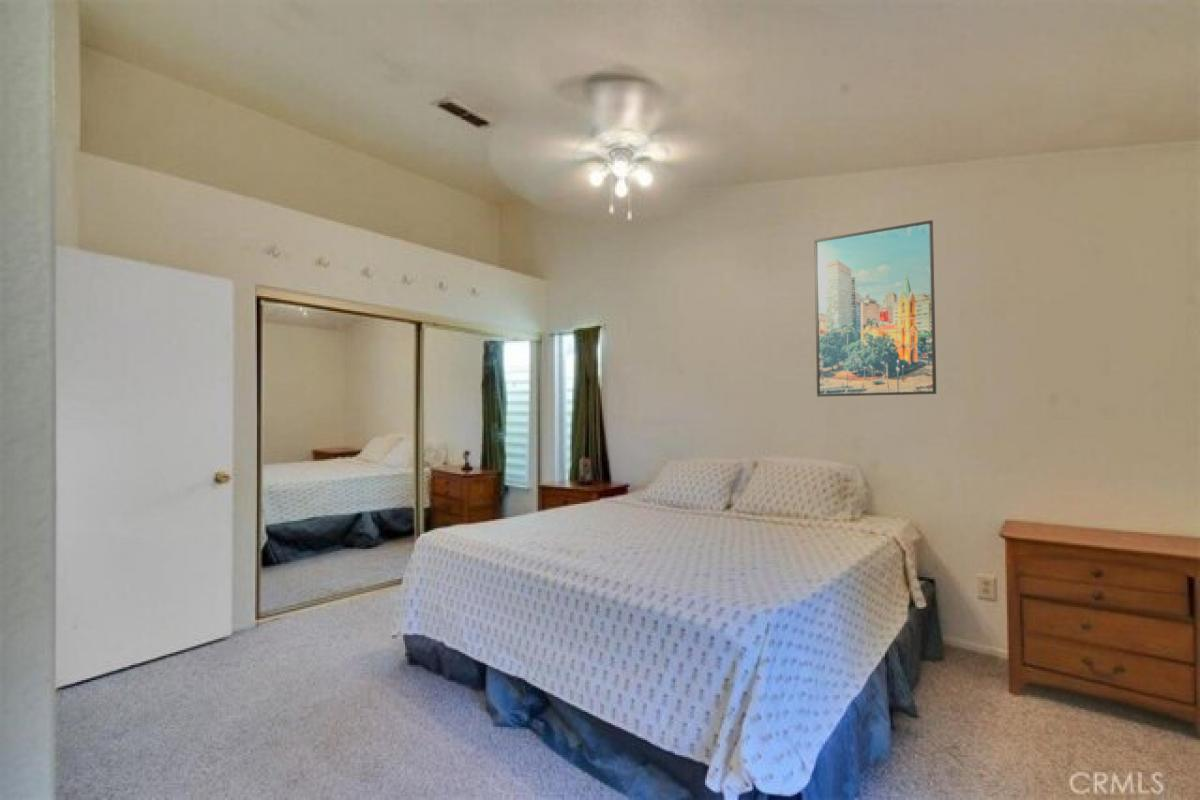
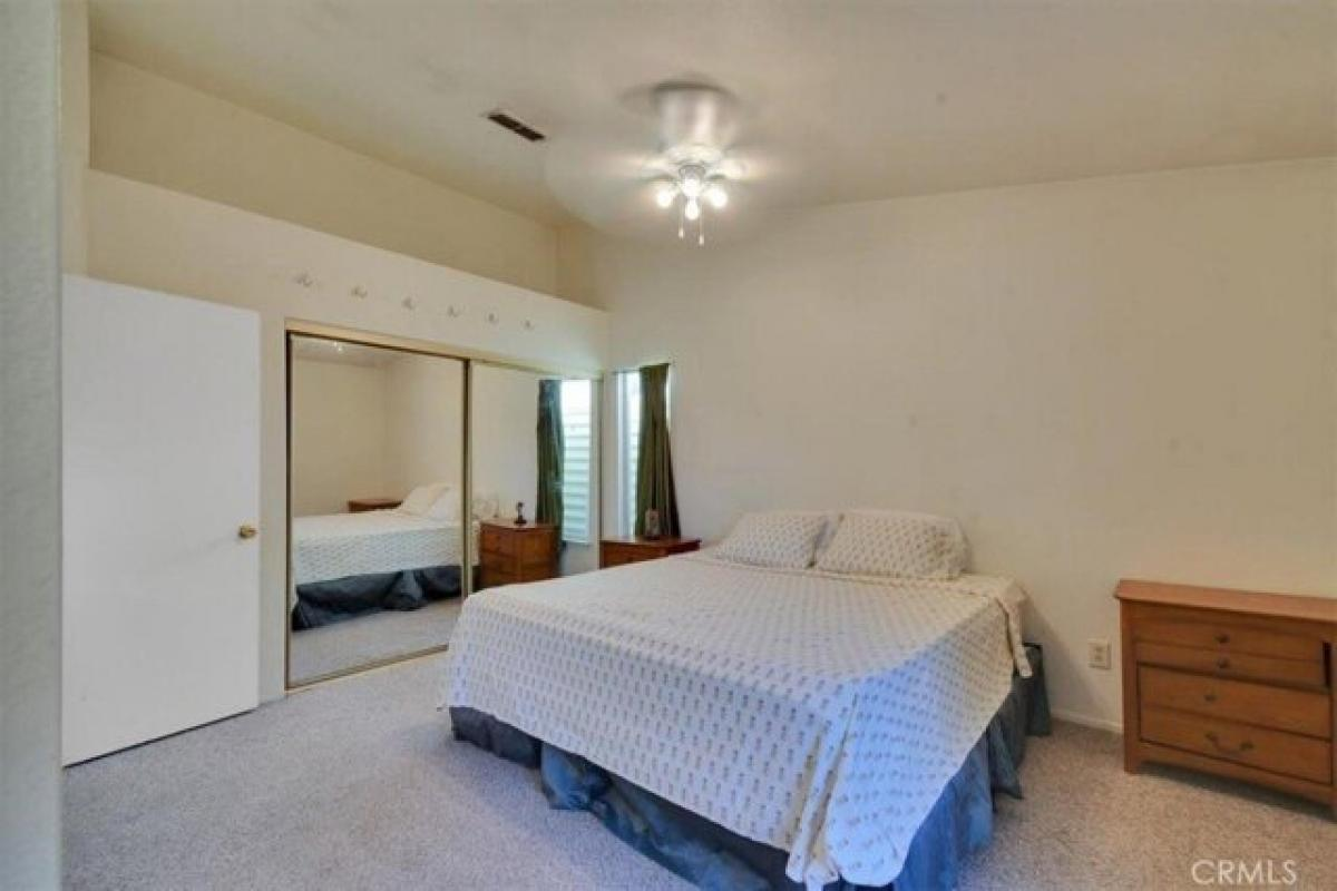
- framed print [813,219,937,398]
